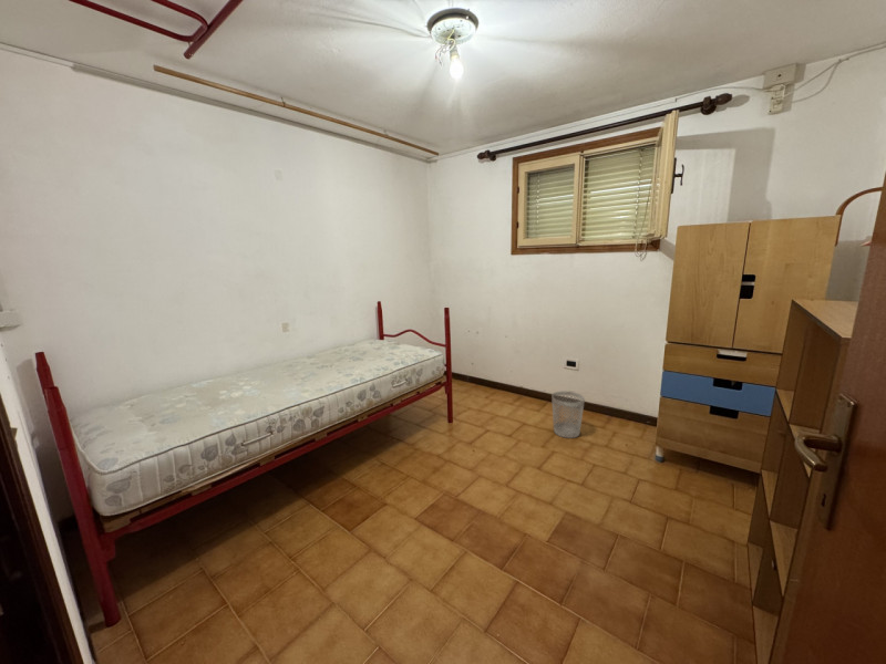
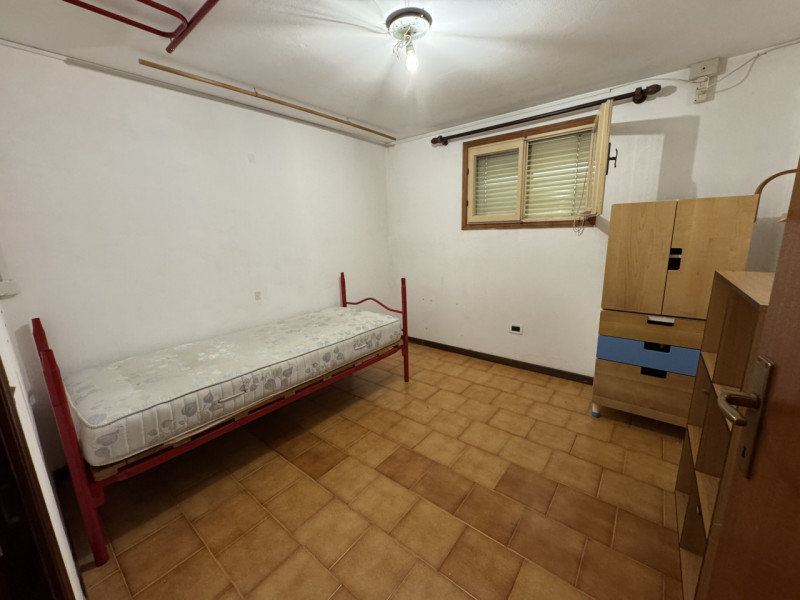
- wastebasket [550,391,586,439]
